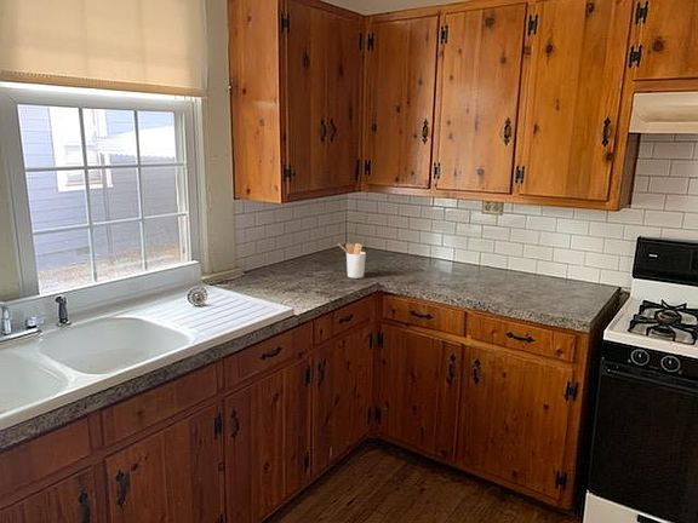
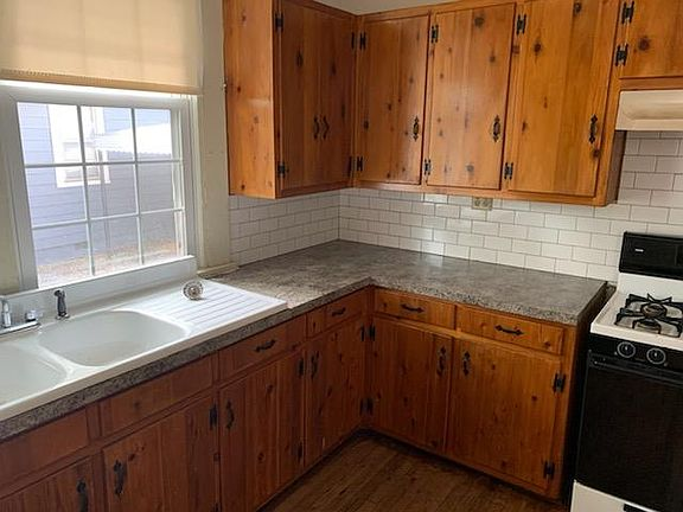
- utensil holder [337,242,367,280]
